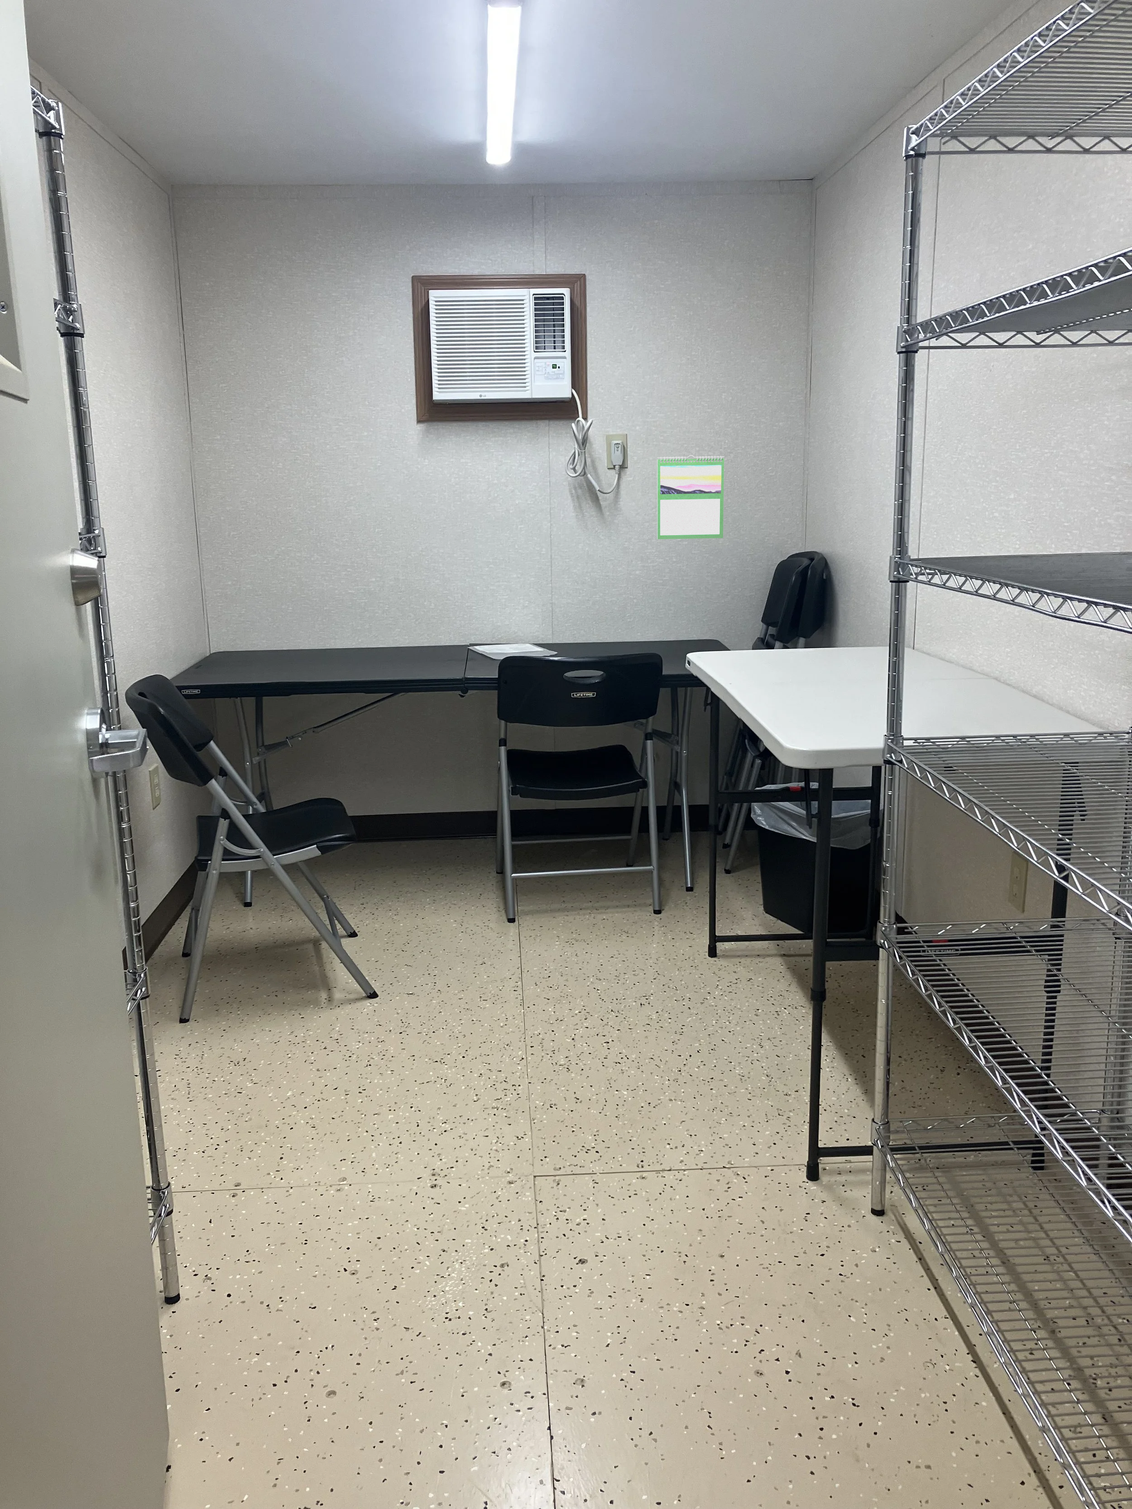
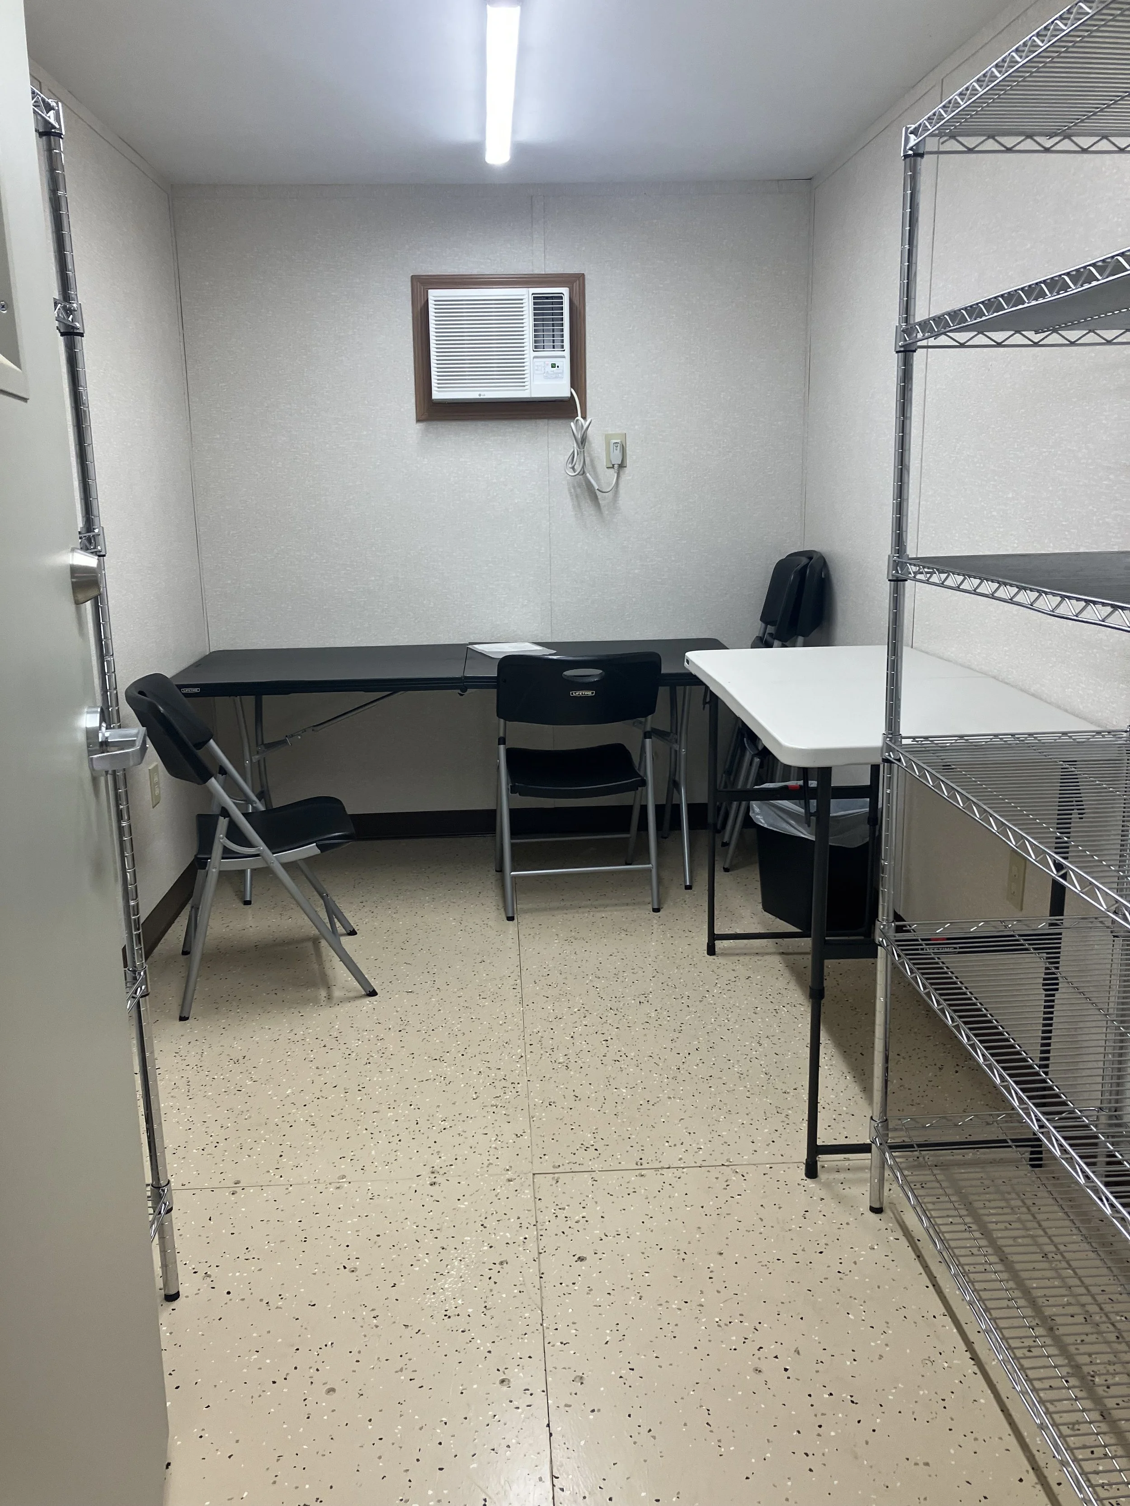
- calendar [658,454,724,540]
